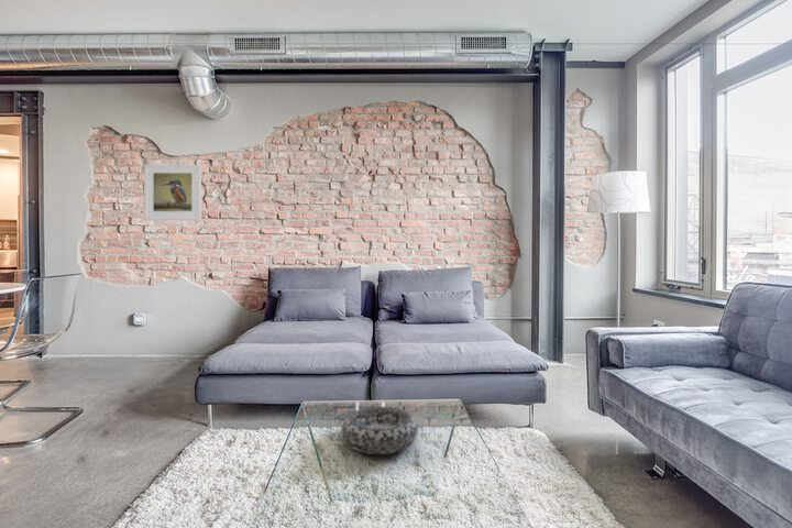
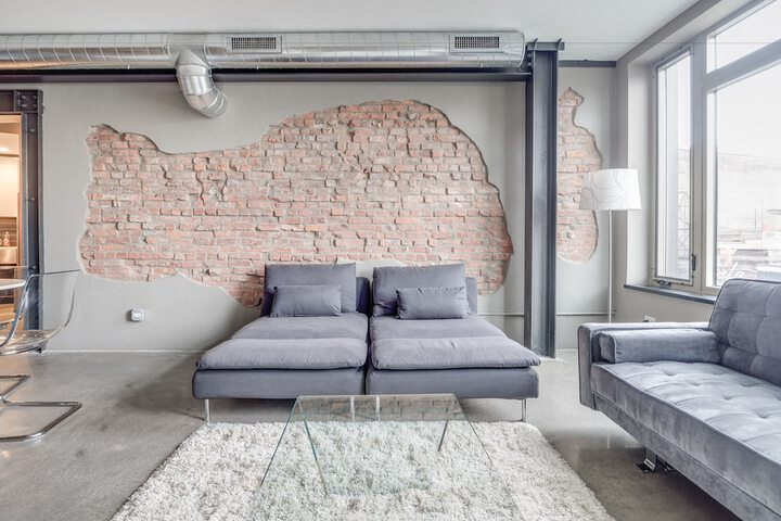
- decorative bowl [341,406,419,455]
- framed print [143,163,202,221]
